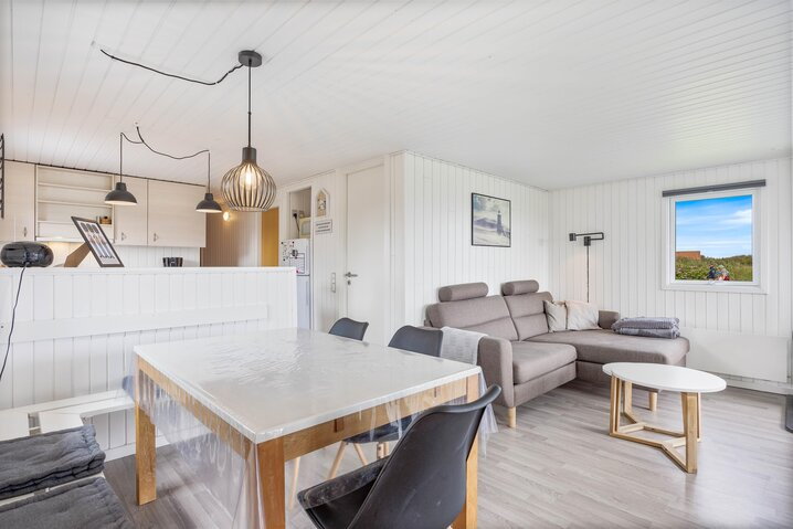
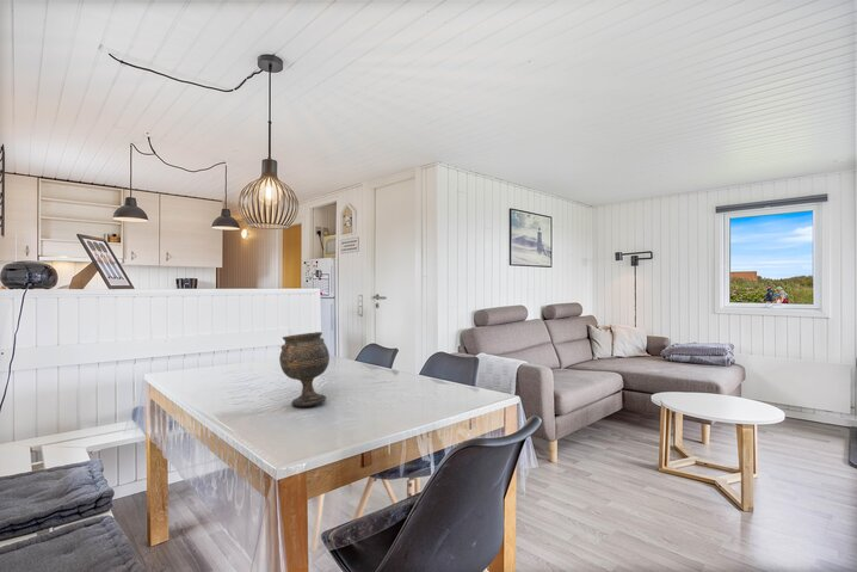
+ goblet [278,331,331,407]
